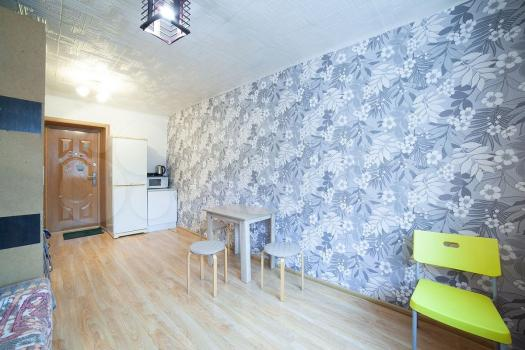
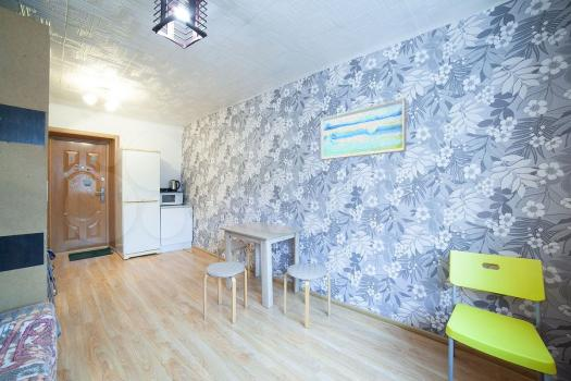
+ wall art [320,97,407,161]
